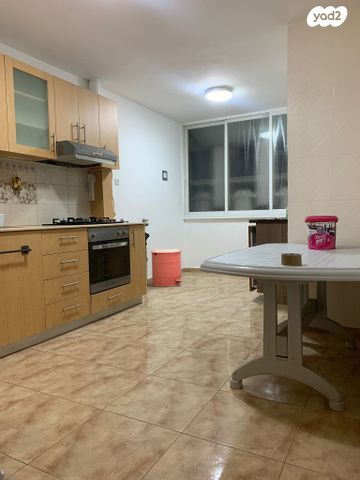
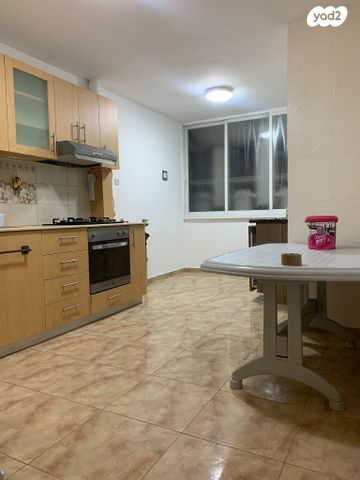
- trash can [150,248,184,287]
